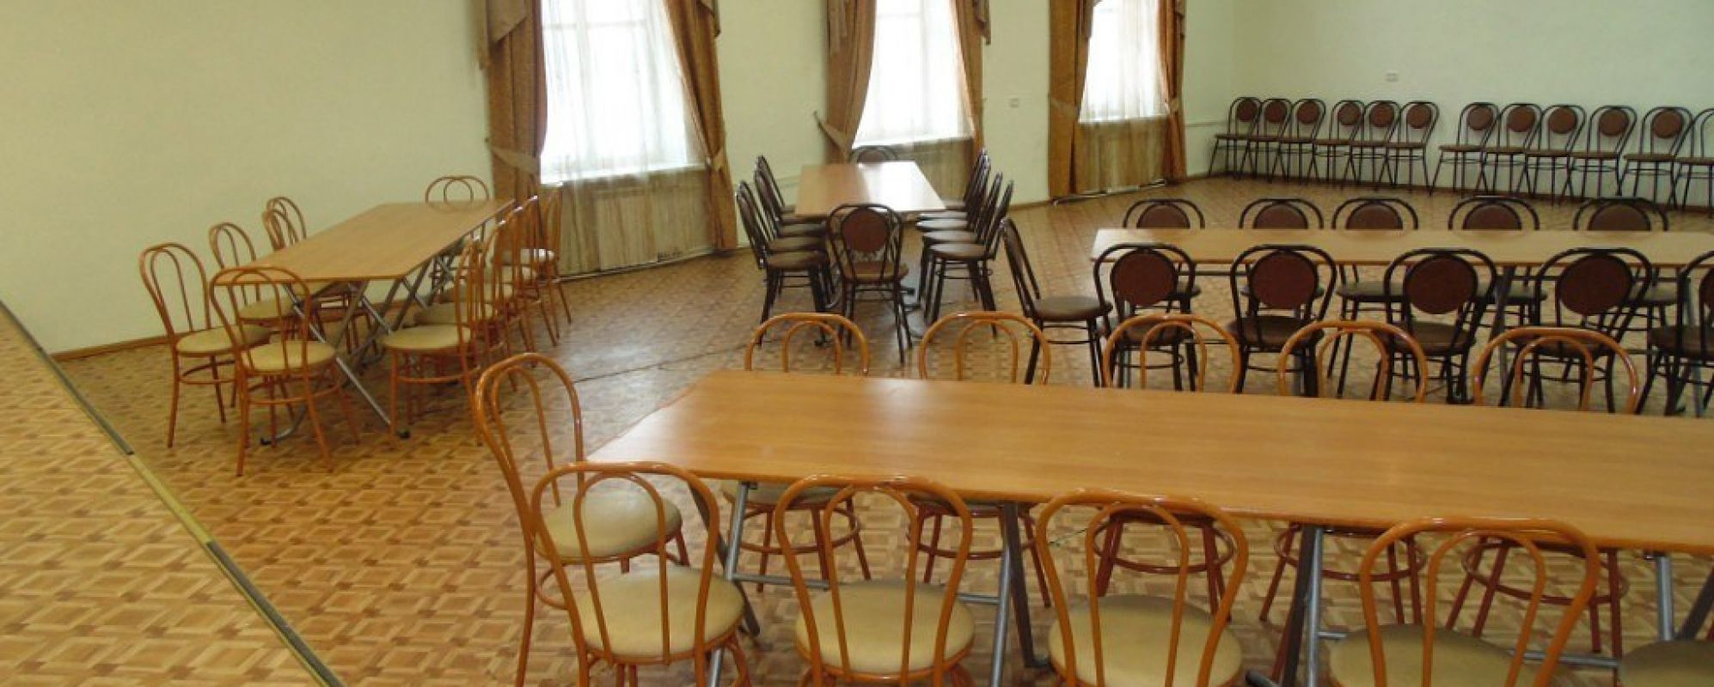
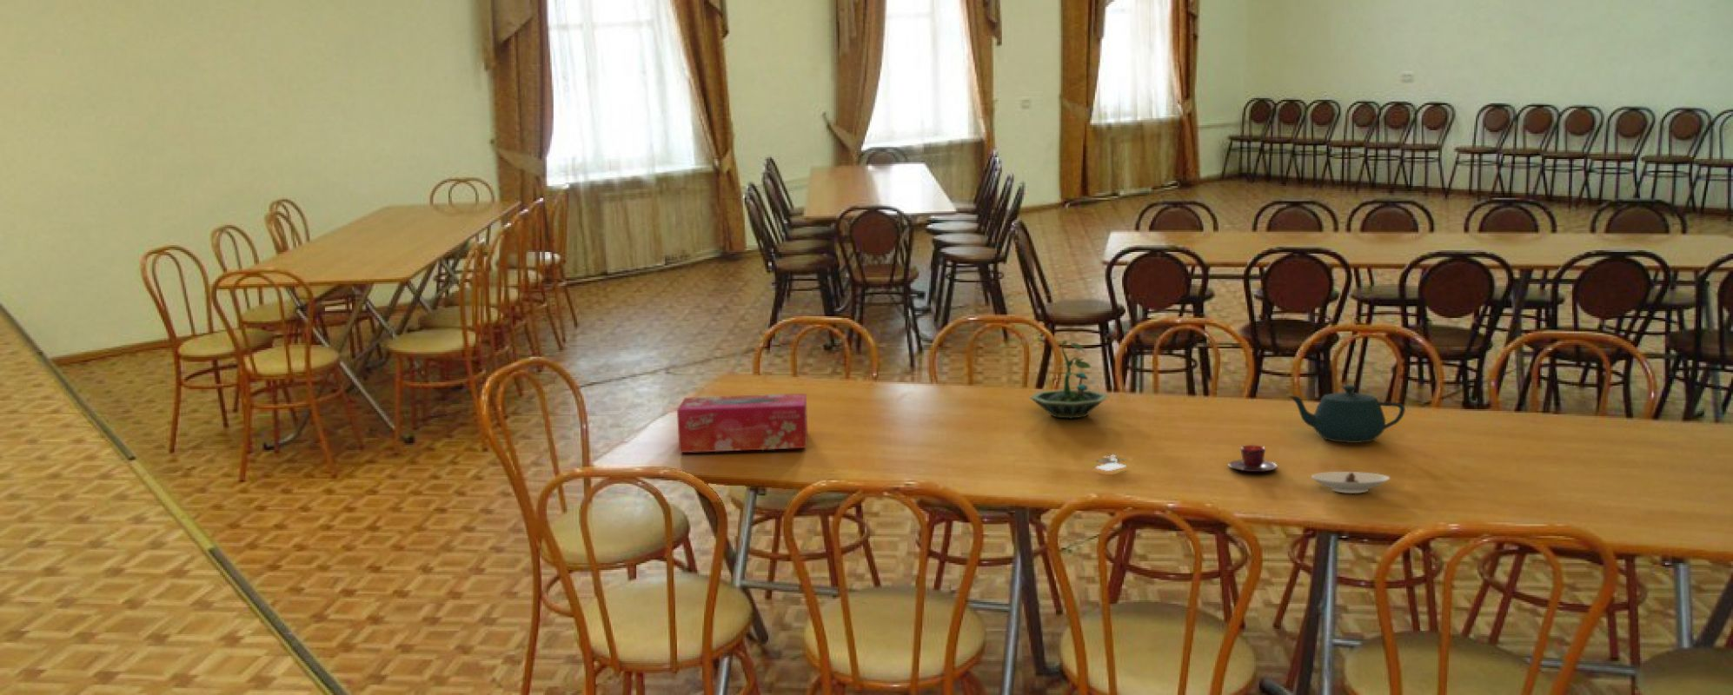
+ candle [1095,453,1126,472]
+ tissue box [676,392,808,453]
+ teacup [1228,444,1279,473]
+ terrarium [1029,339,1110,420]
+ teapot [1288,385,1406,444]
+ saucer [1311,471,1390,494]
